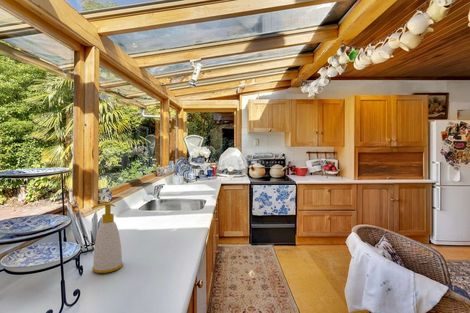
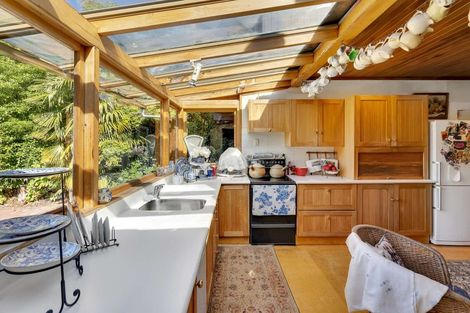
- soap bottle [90,202,124,274]
